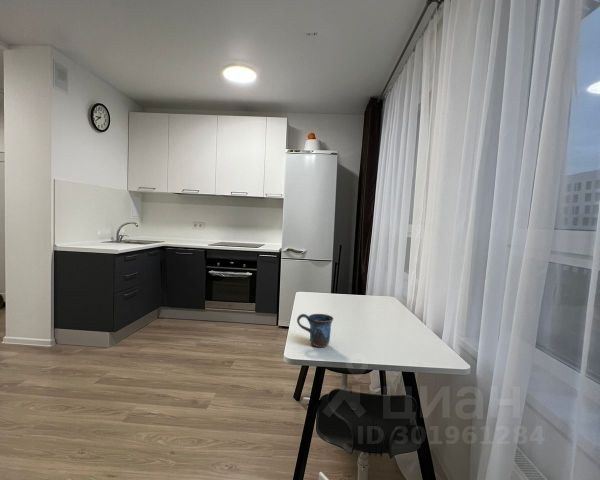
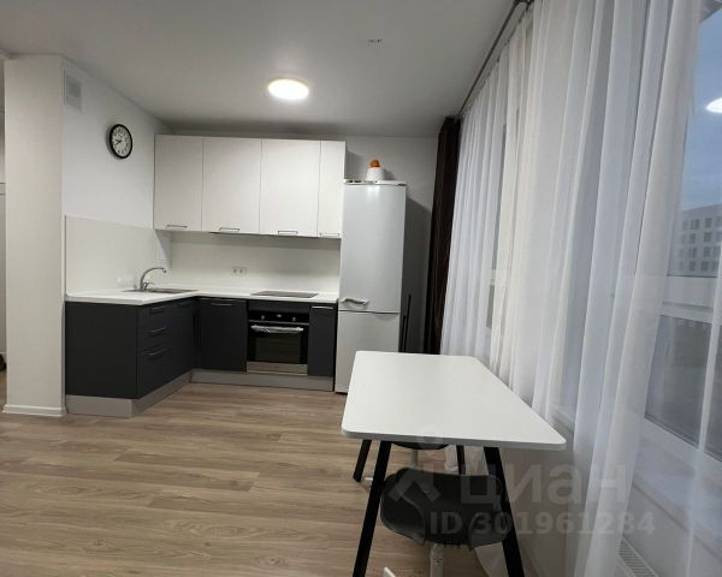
- mug [296,313,334,348]
